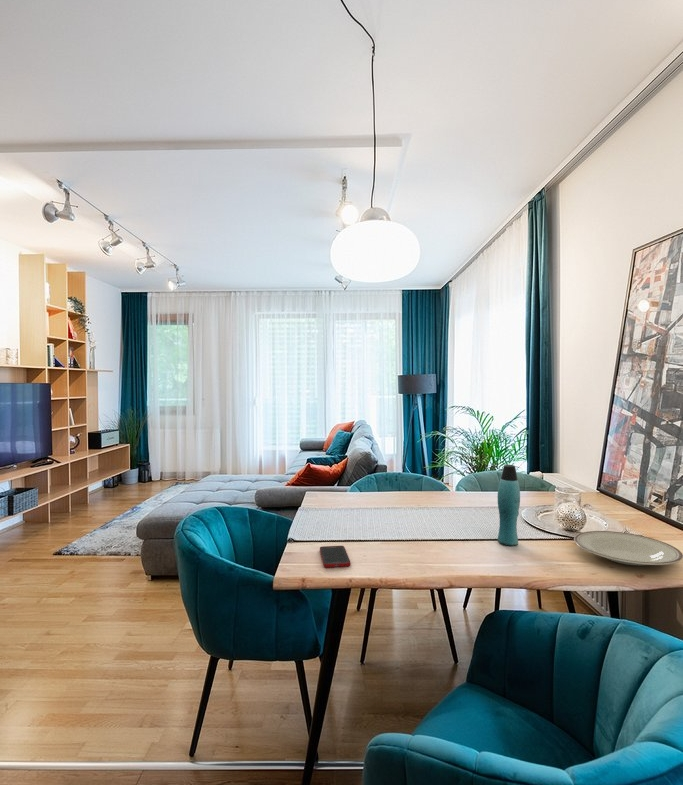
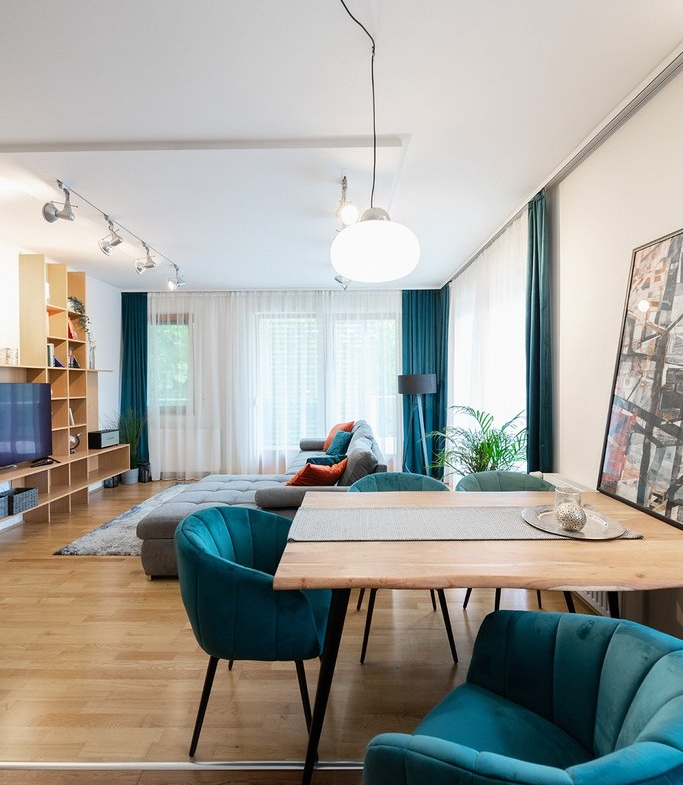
- plate [573,530,683,566]
- cell phone [319,545,351,568]
- bottle [497,464,521,546]
